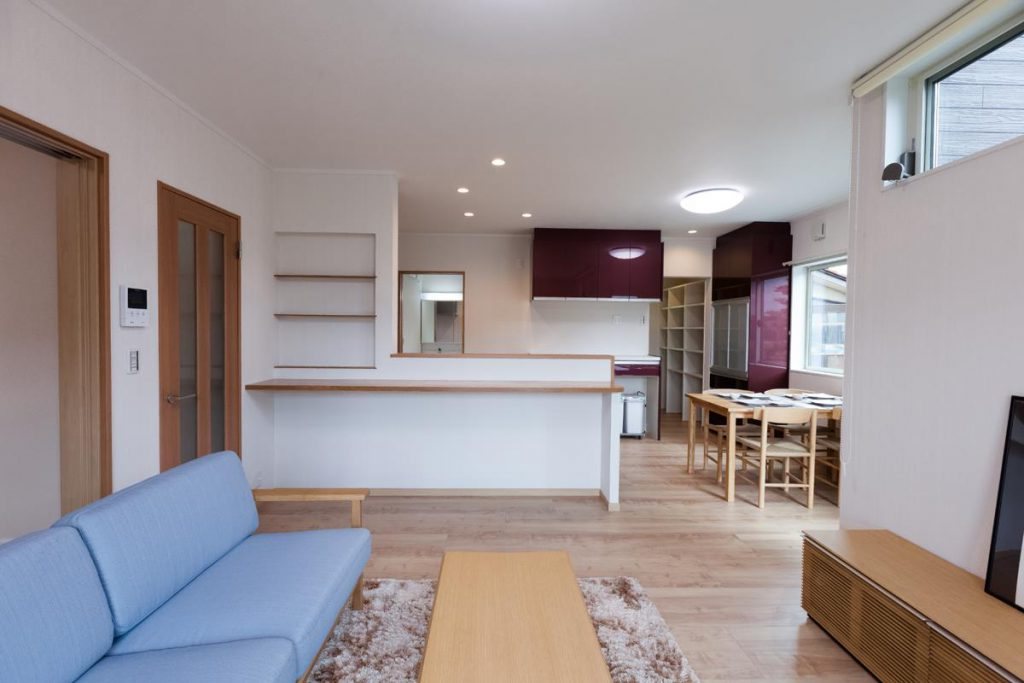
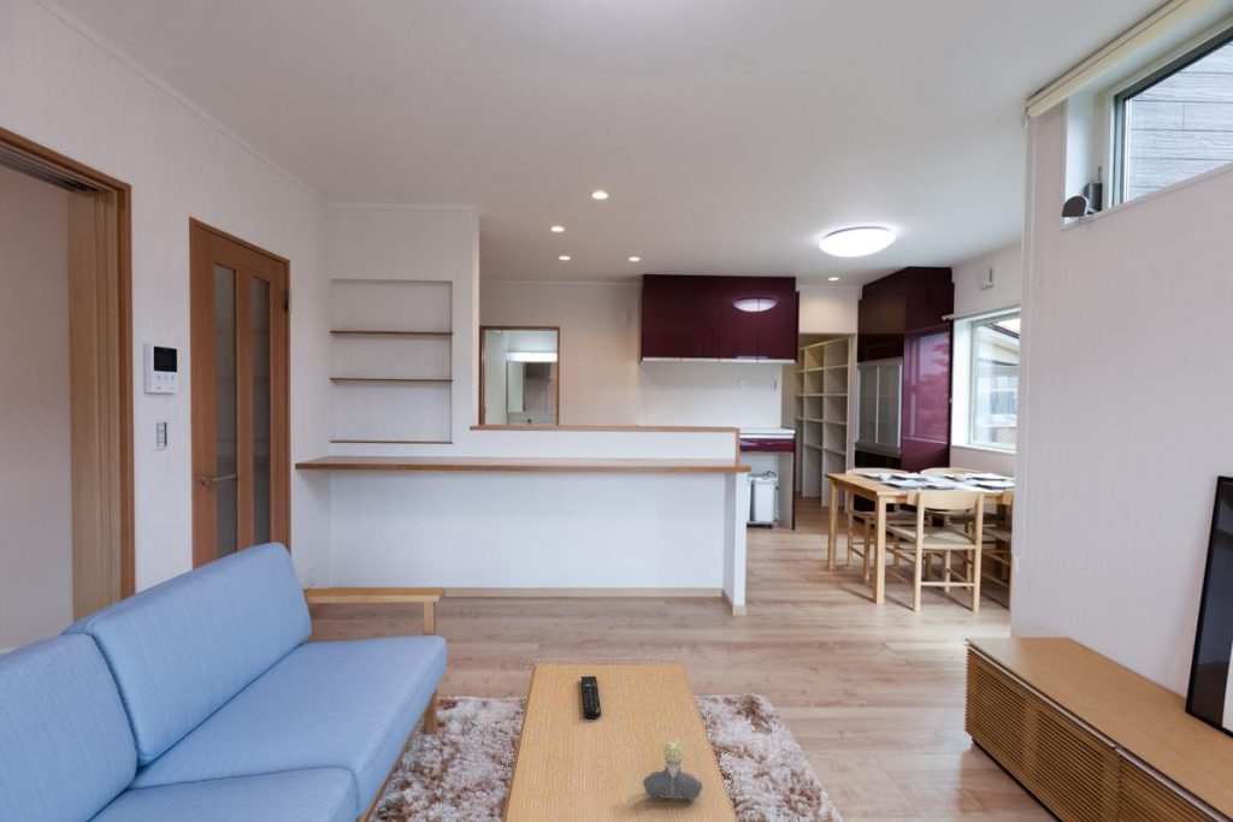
+ remote control [580,675,602,720]
+ bust sculpture [642,738,704,802]
